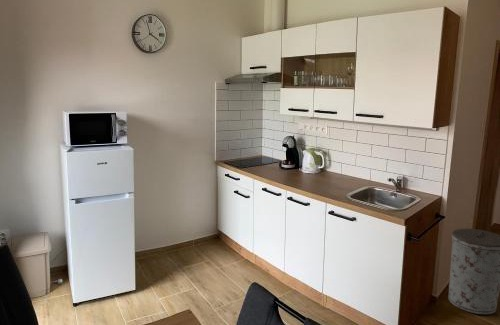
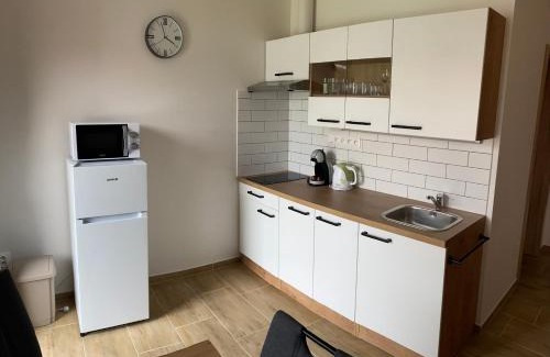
- trash can [447,228,500,315]
